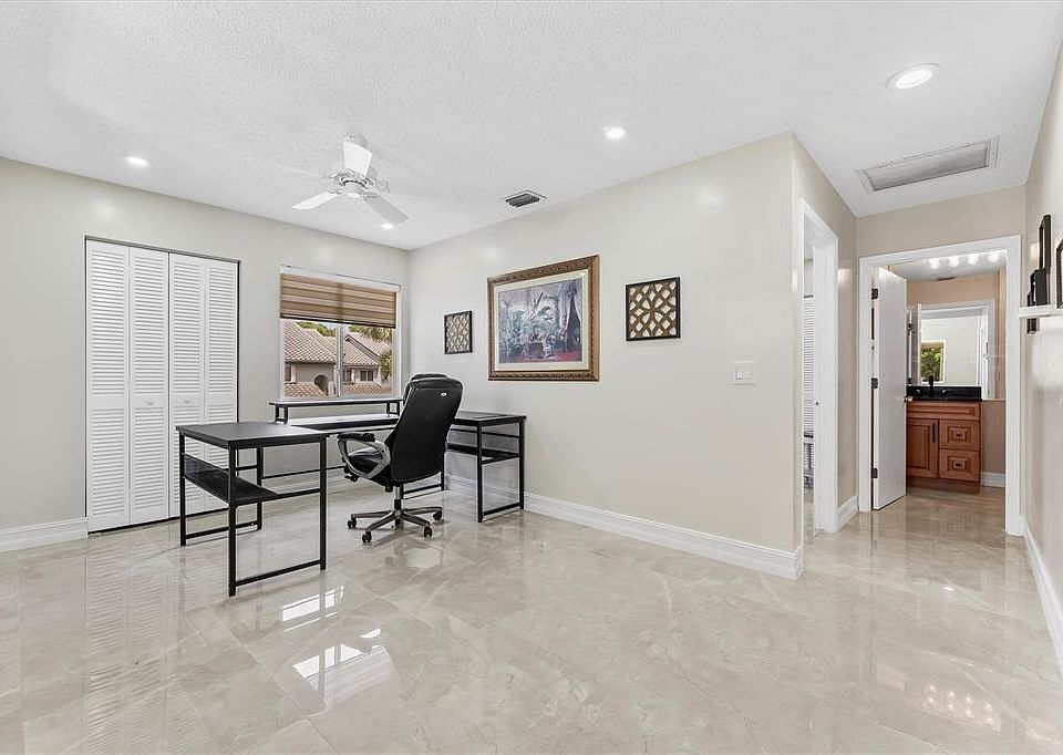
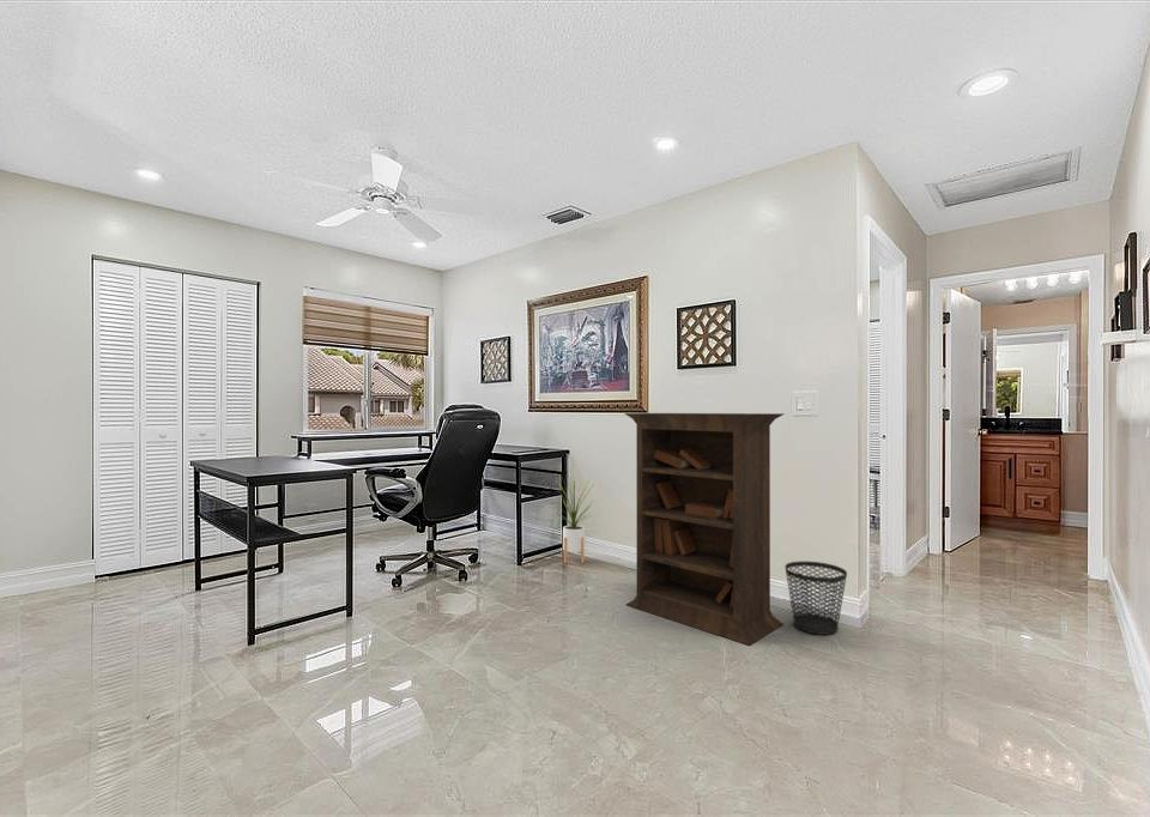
+ wastebasket [783,561,848,636]
+ house plant [549,473,598,564]
+ bookcase [623,412,786,647]
